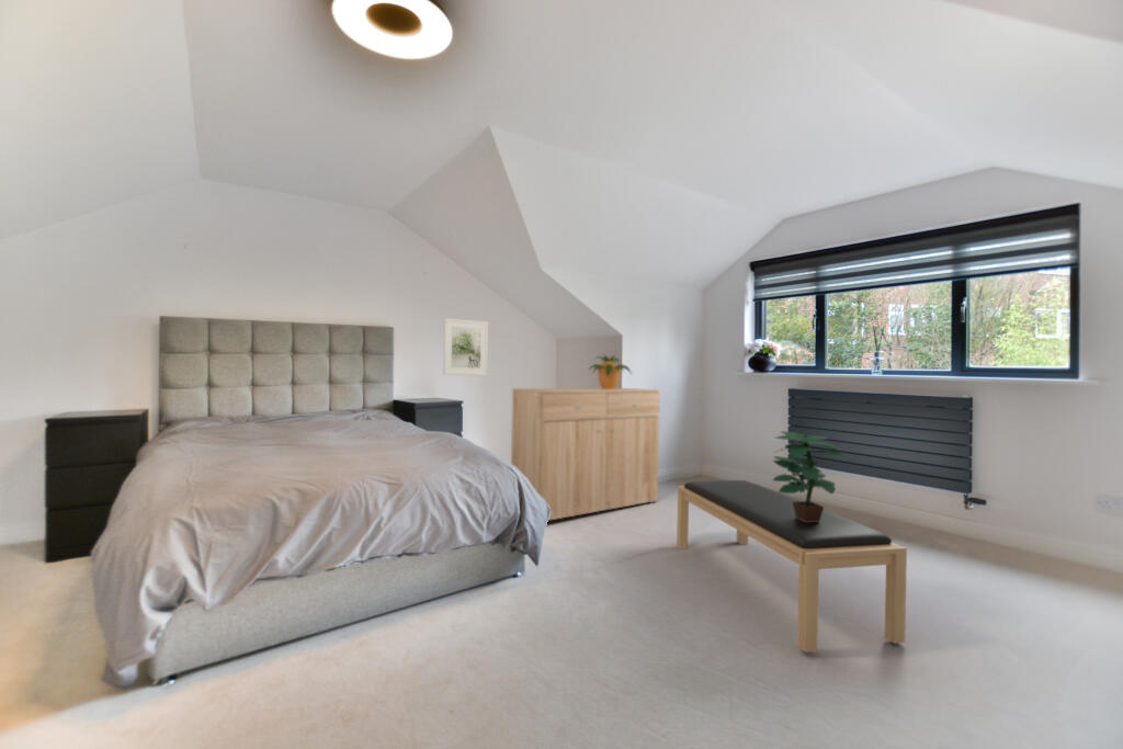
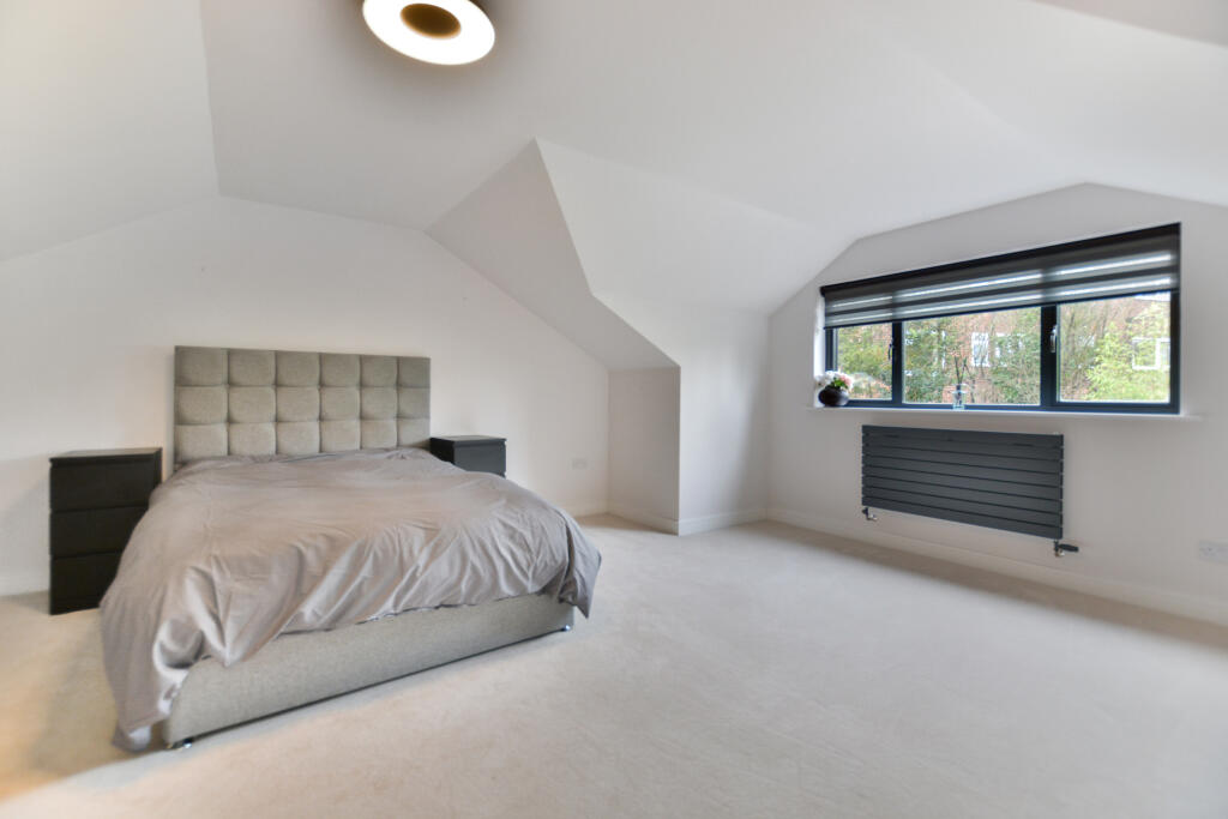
- potted plant [771,430,847,522]
- bench [676,479,908,654]
- potted plant [588,353,633,389]
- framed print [442,317,489,377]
- dresser [510,387,661,524]
